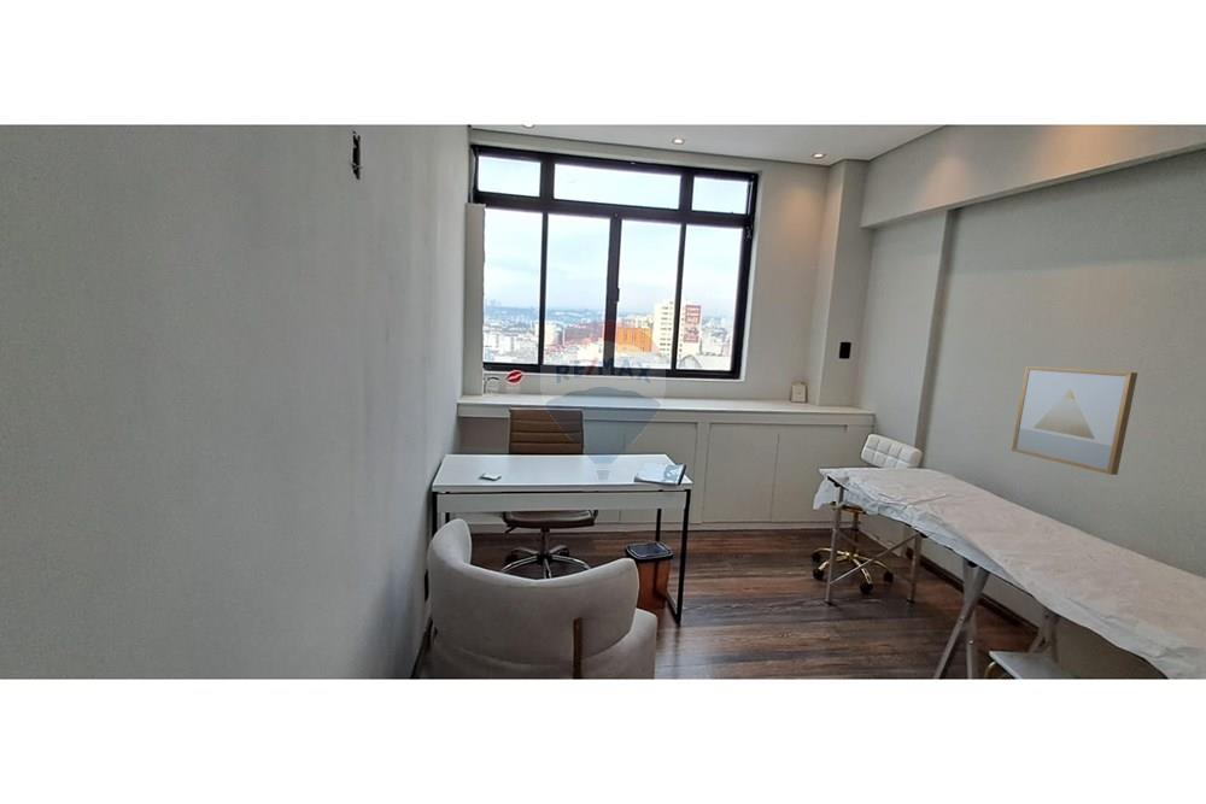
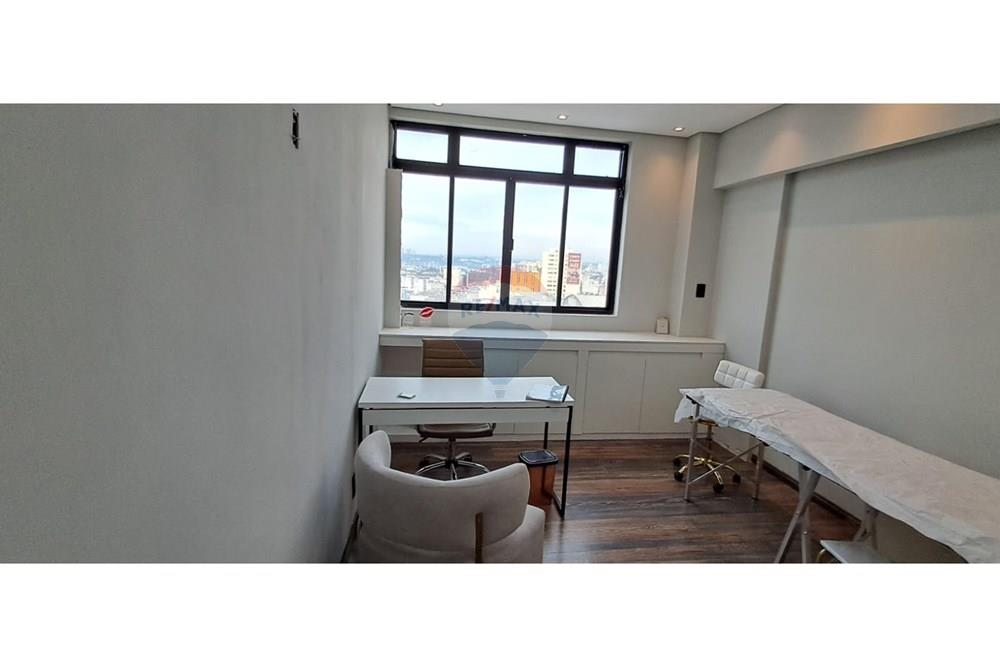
- wall art [1011,365,1138,476]
